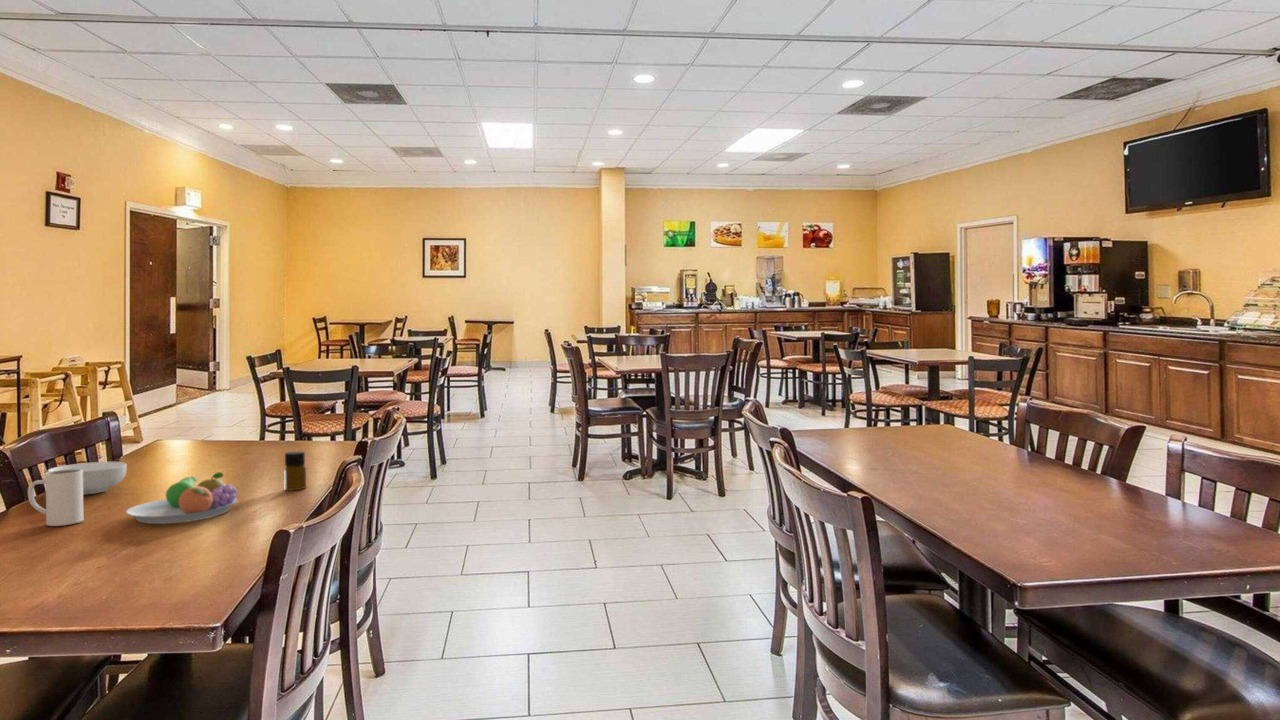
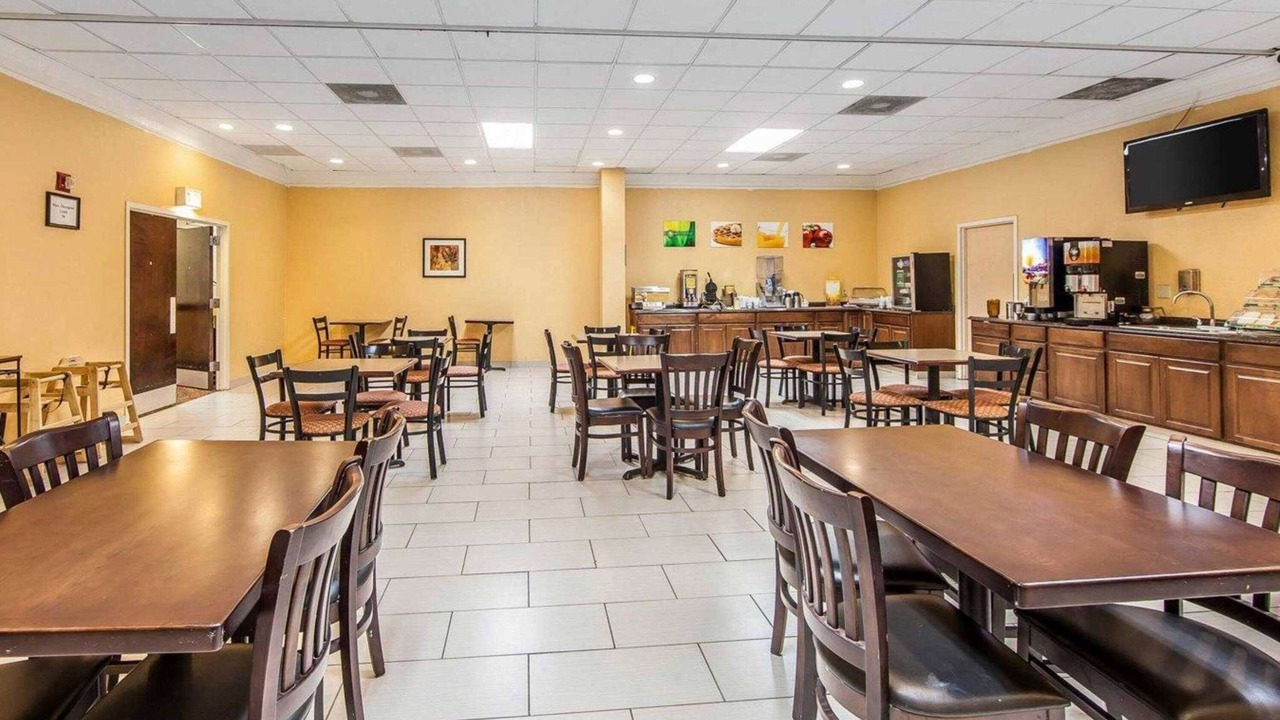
- fruit bowl [125,471,240,525]
- mug [27,469,84,527]
- cereal bowl [46,461,128,496]
- bottle [283,451,307,491]
